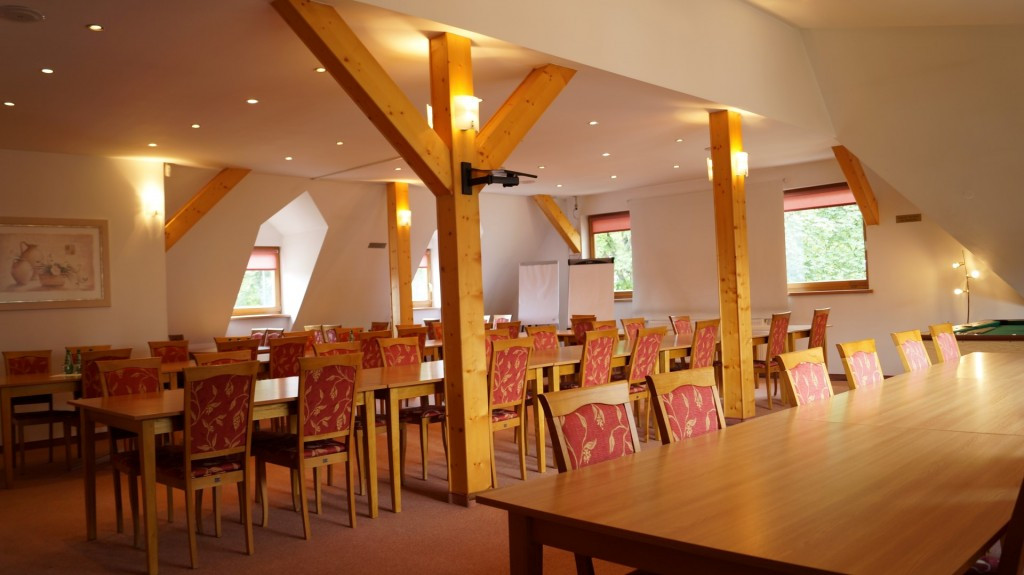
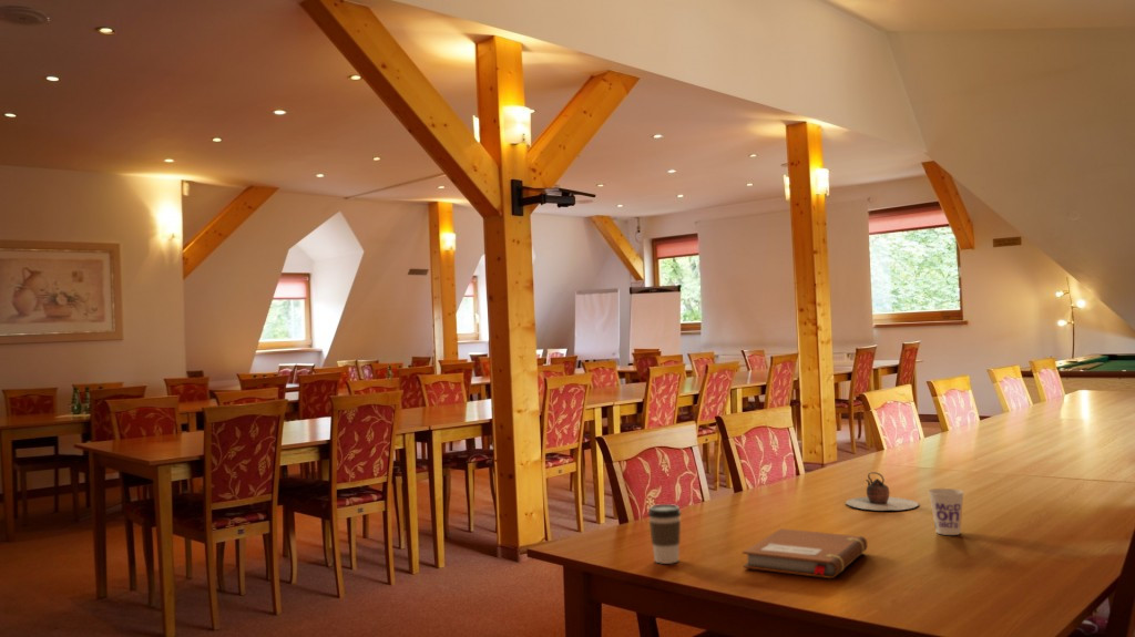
+ teapot [845,471,920,512]
+ notebook [742,527,869,579]
+ cup [928,487,965,536]
+ coffee cup [647,503,682,565]
